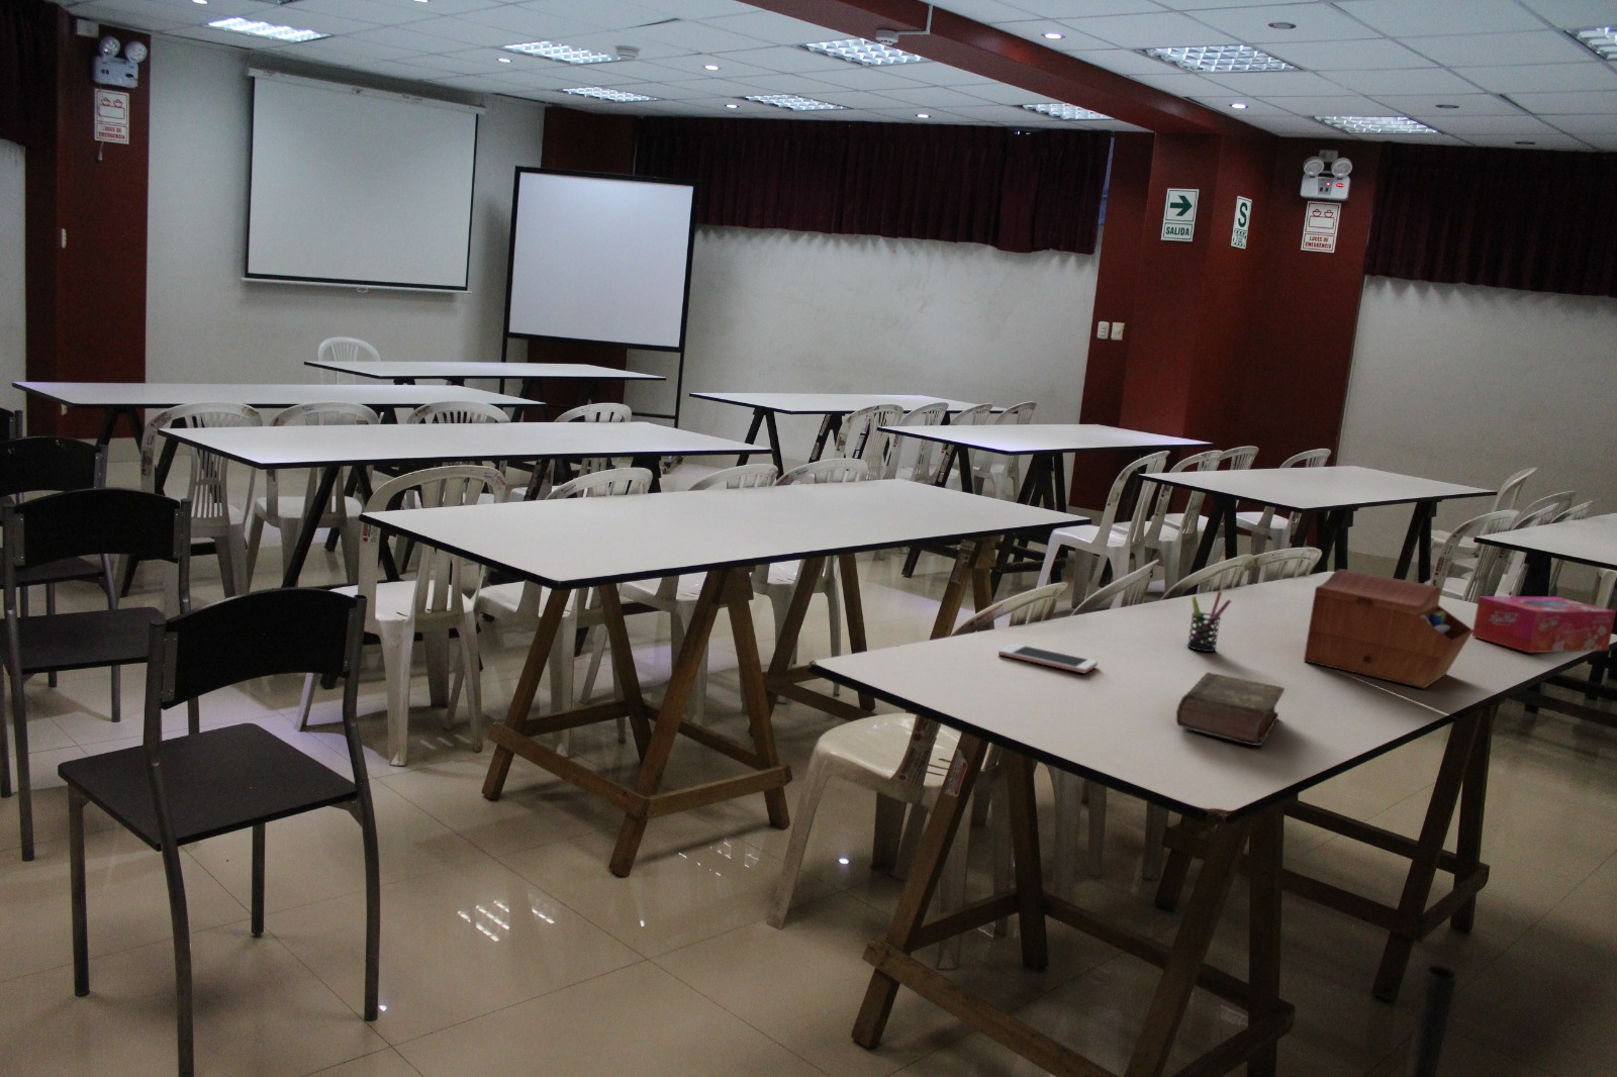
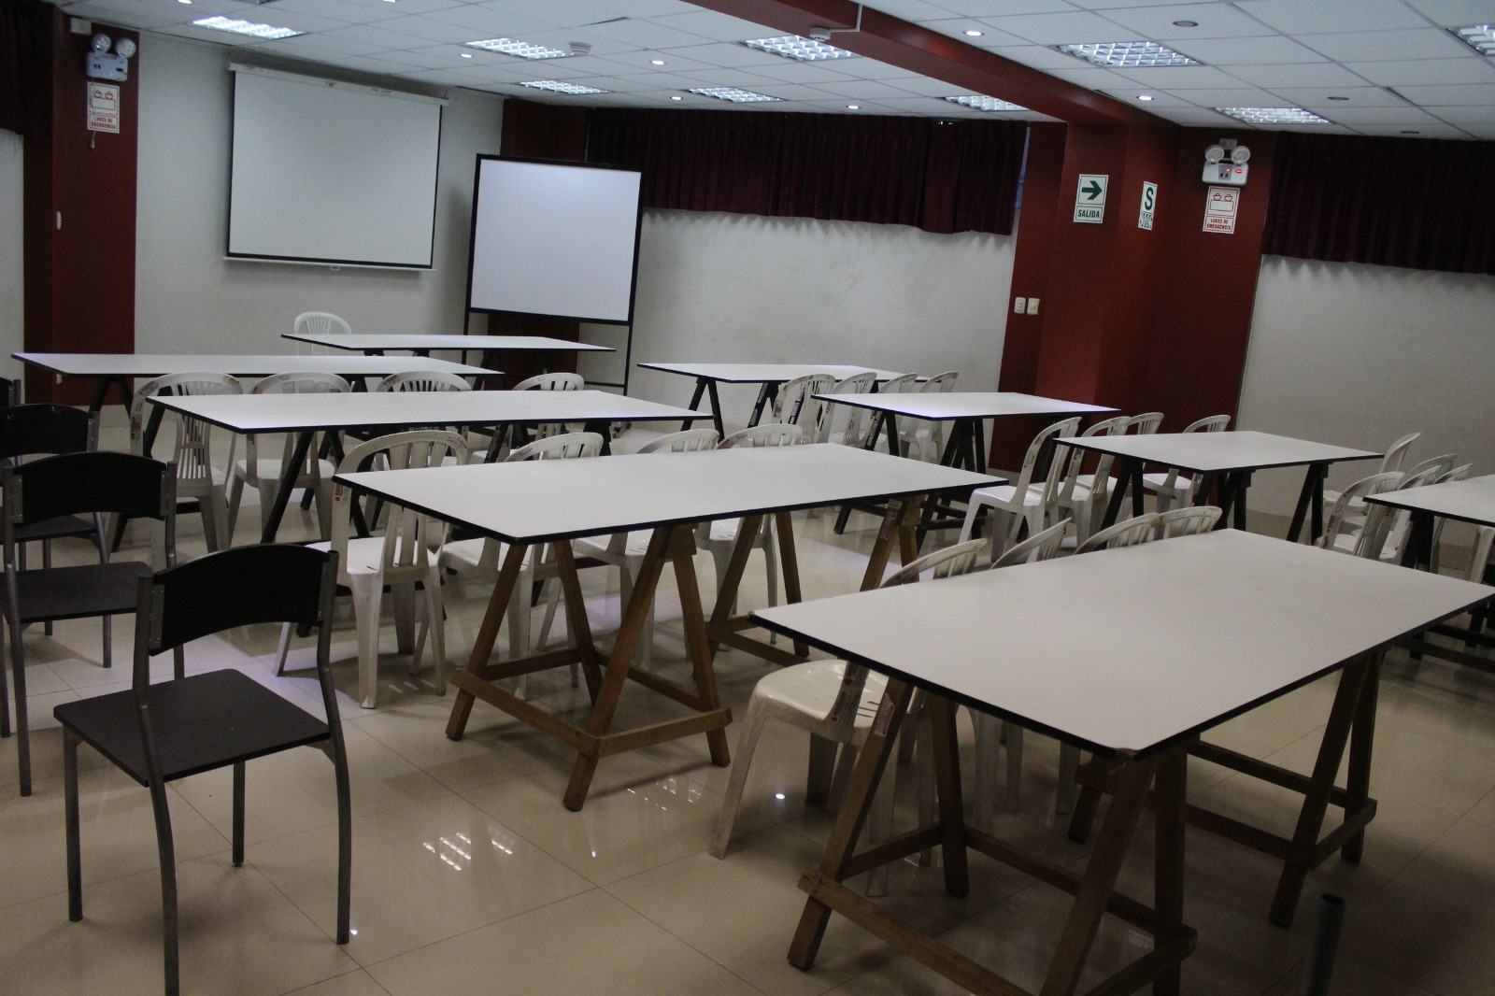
- cell phone [998,643,1099,674]
- sewing box [1303,567,1474,690]
- tissue box [1470,596,1617,654]
- pen holder [1187,590,1232,653]
- book [1176,671,1285,746]
